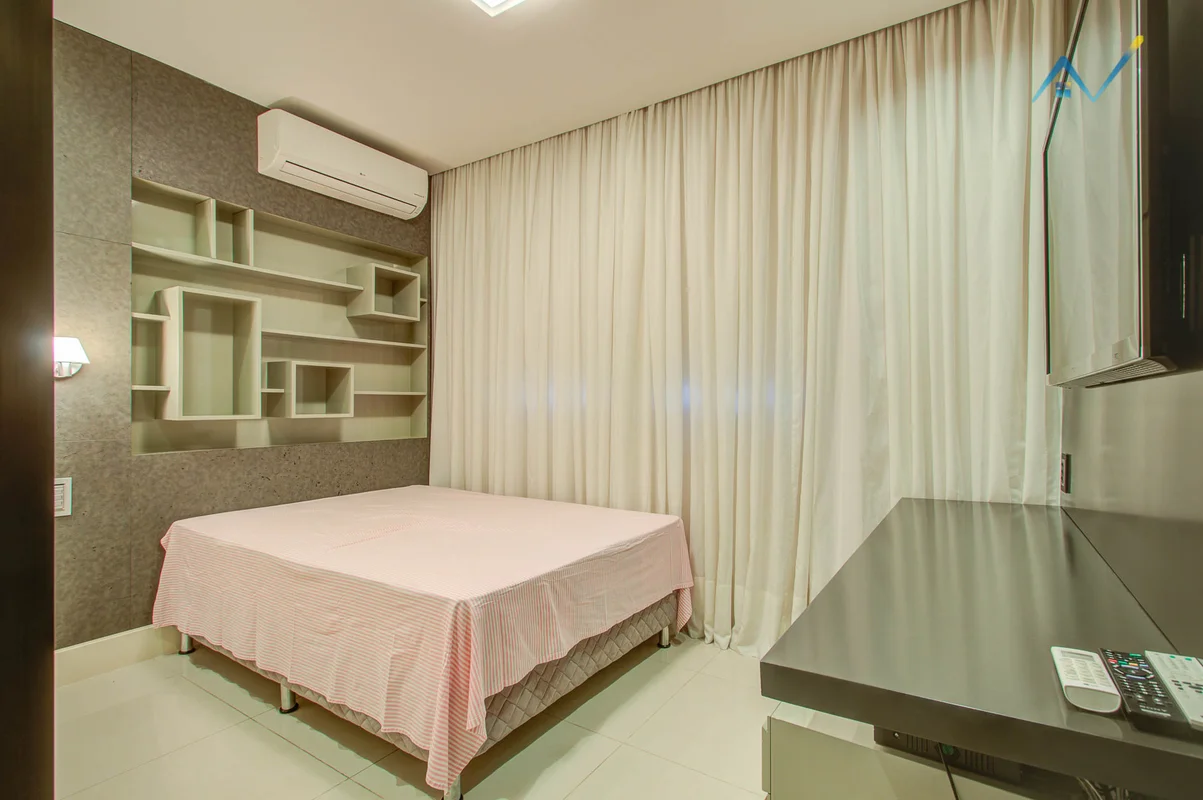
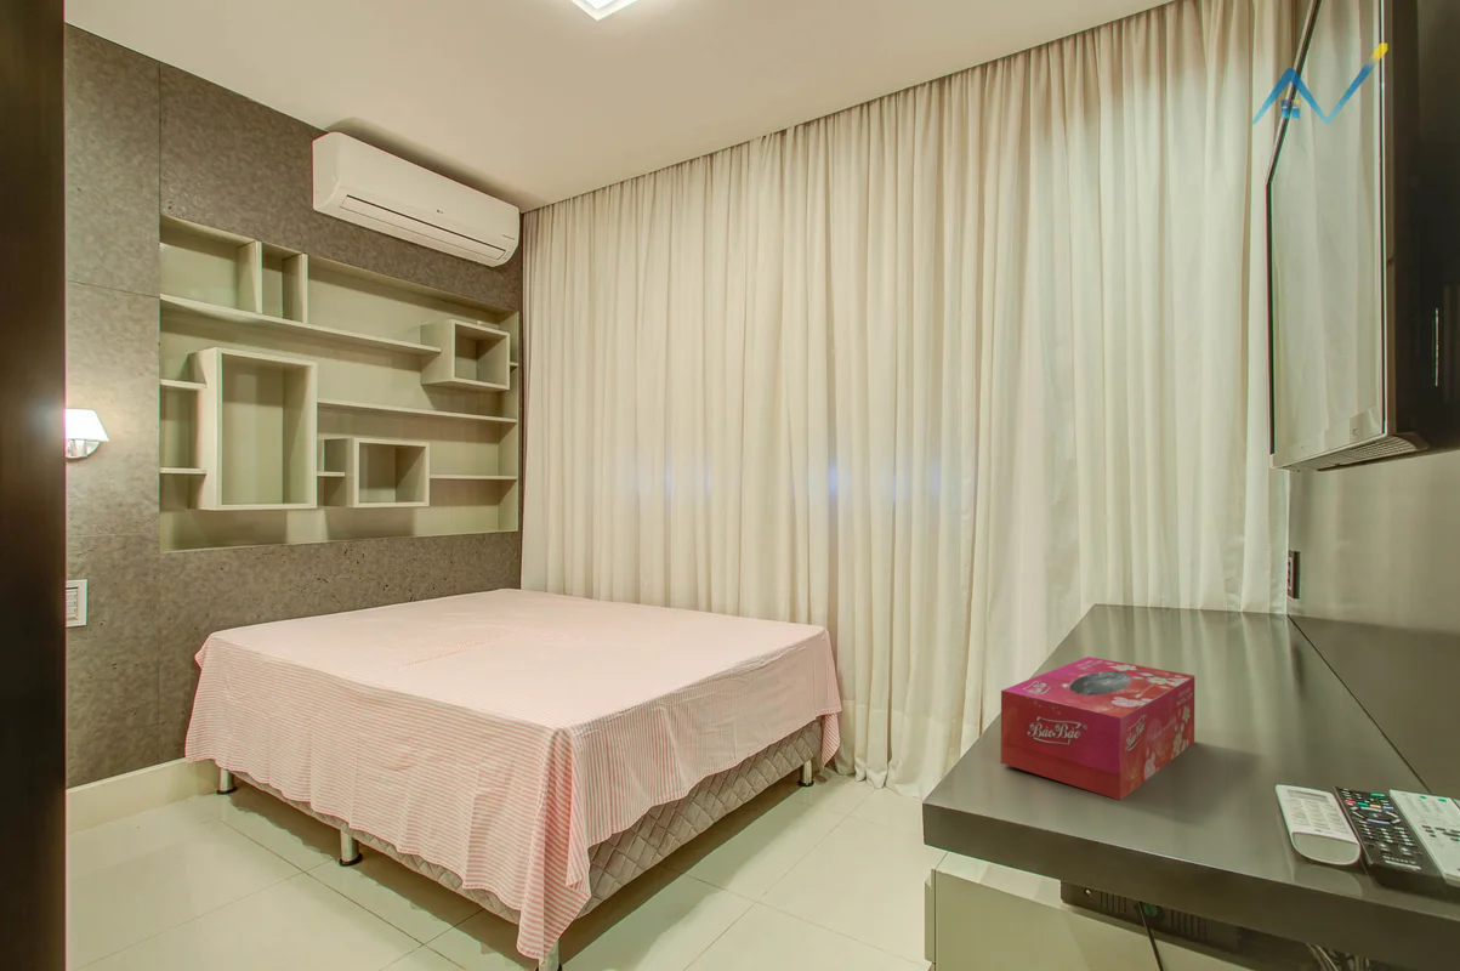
+ tissue box [1000,655,1195,801]
